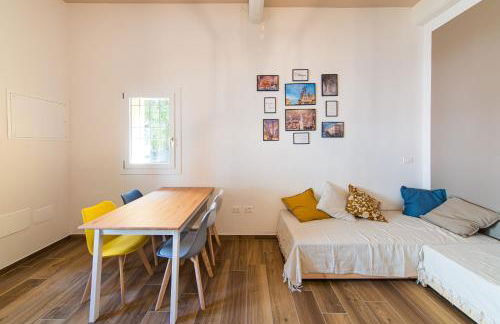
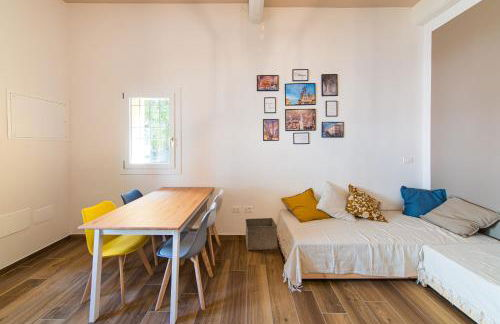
+ storage bin [244,217,279,251]
